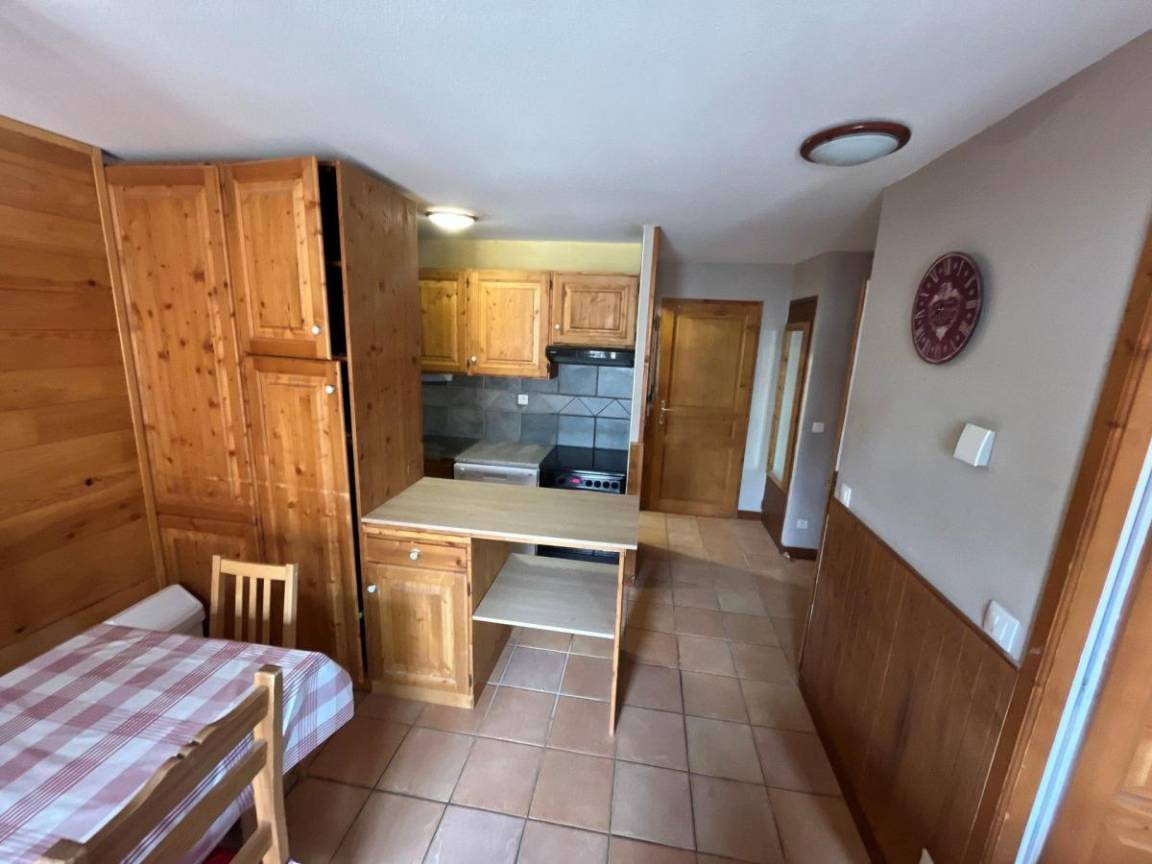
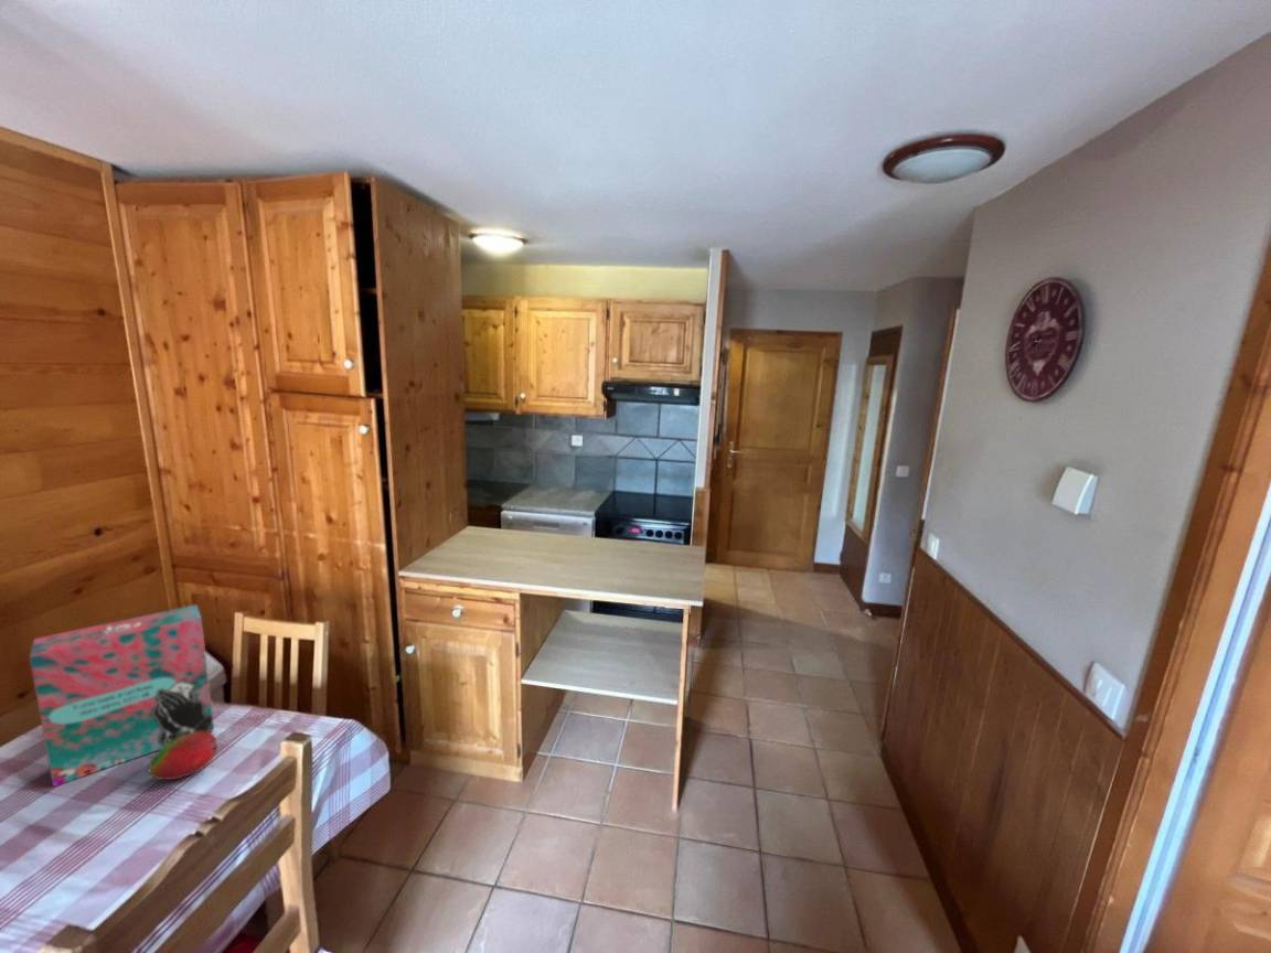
+ fruit [148,731,218,781]
+ cereal box [28,604,215,788]
